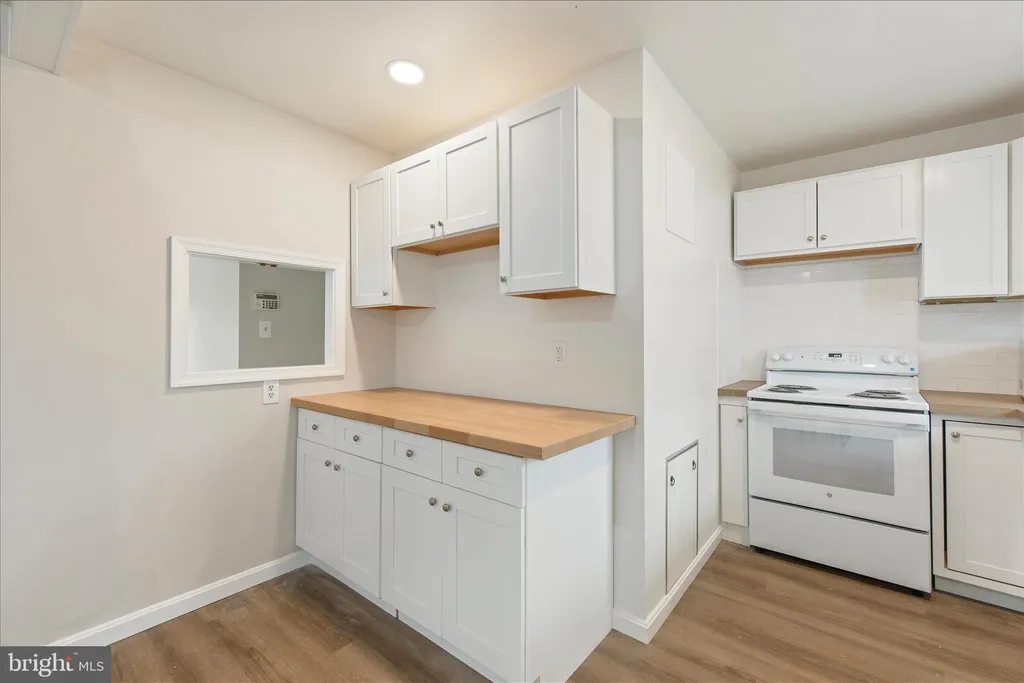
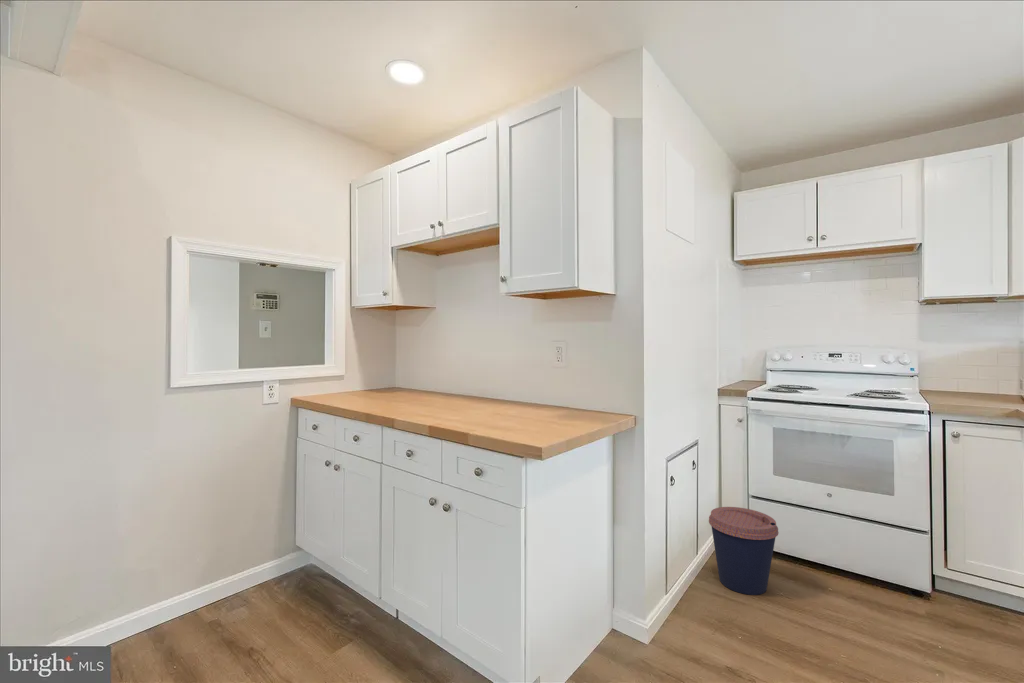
+ coffee cup [708,506,780,596]
